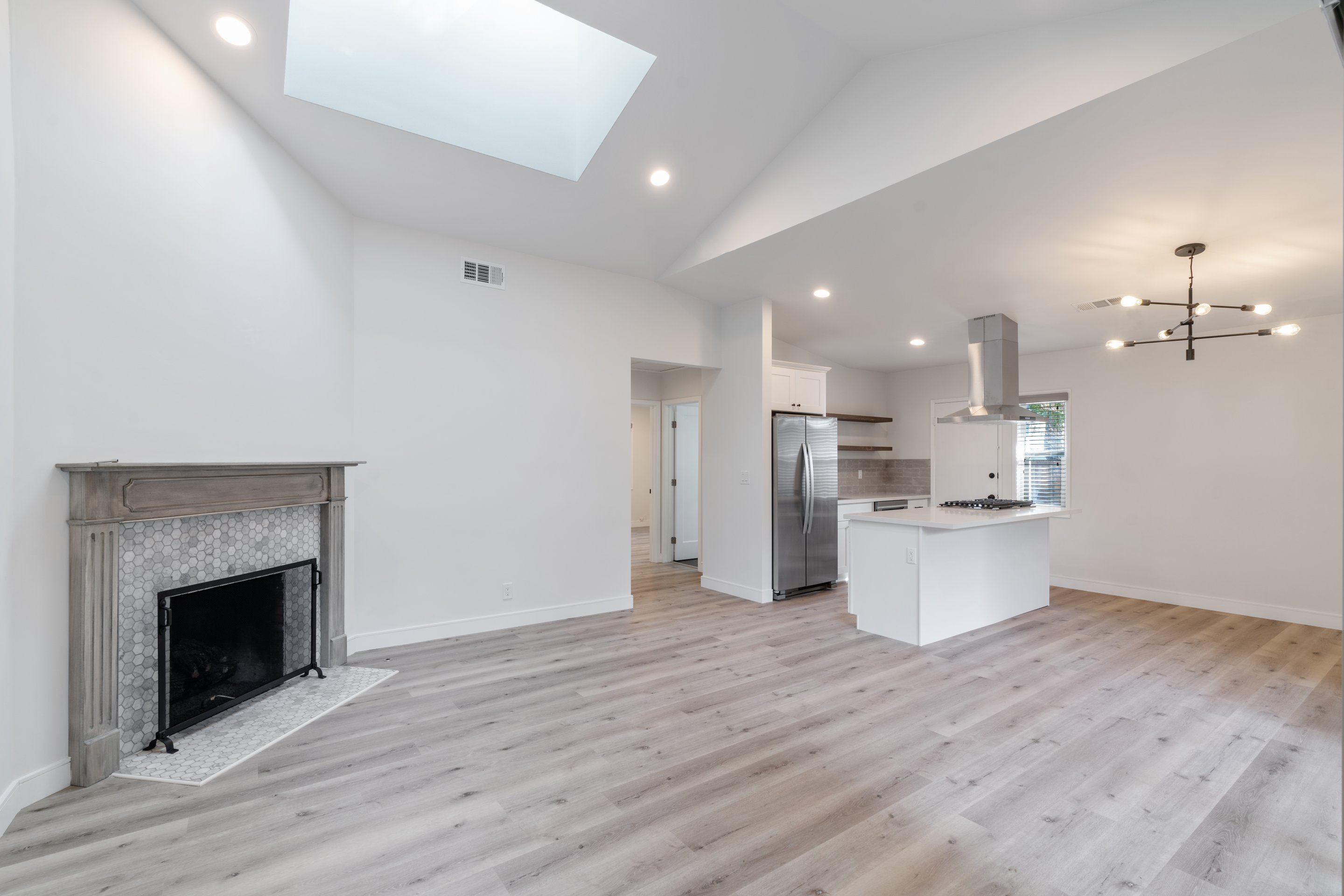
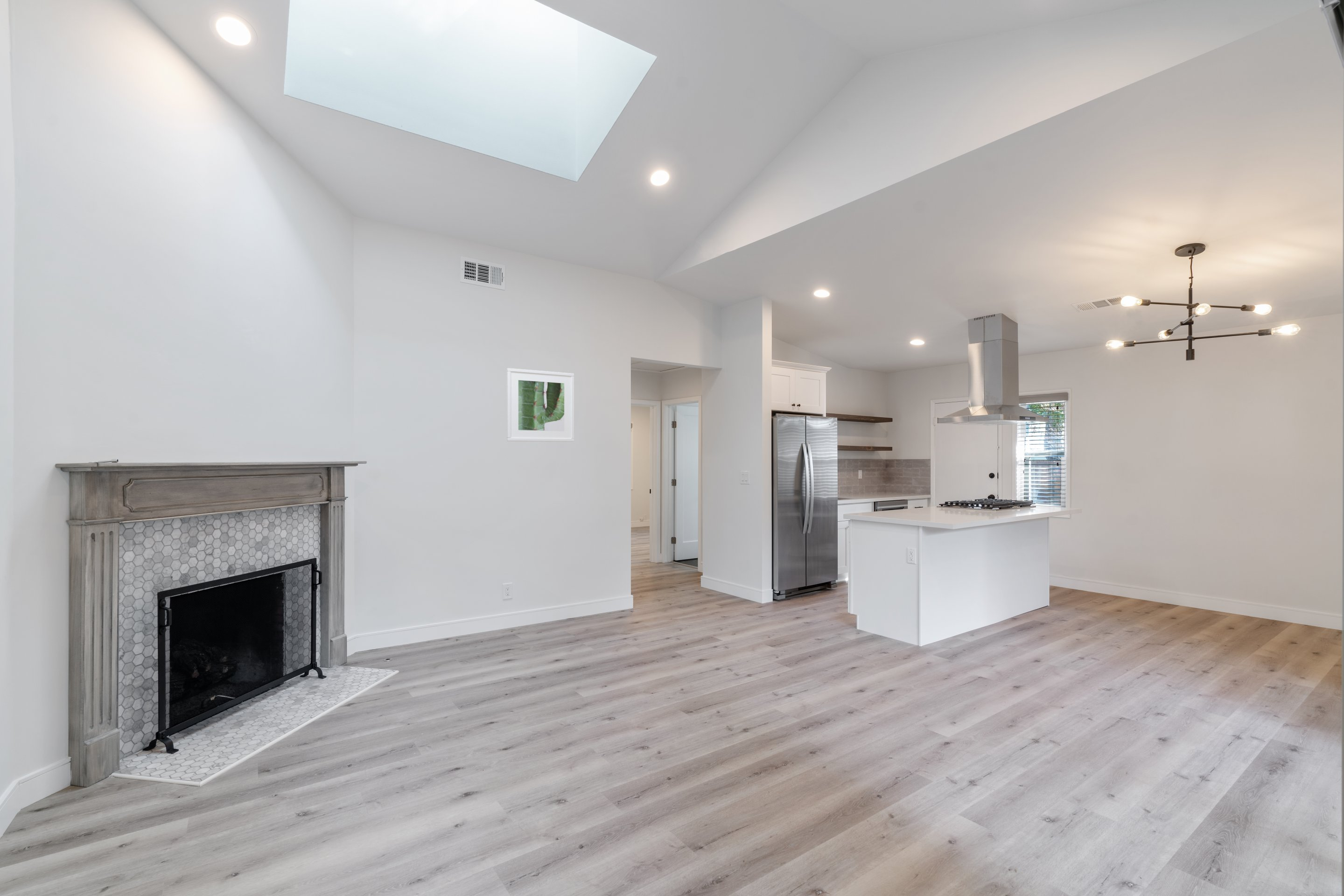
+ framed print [506,368,574,442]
